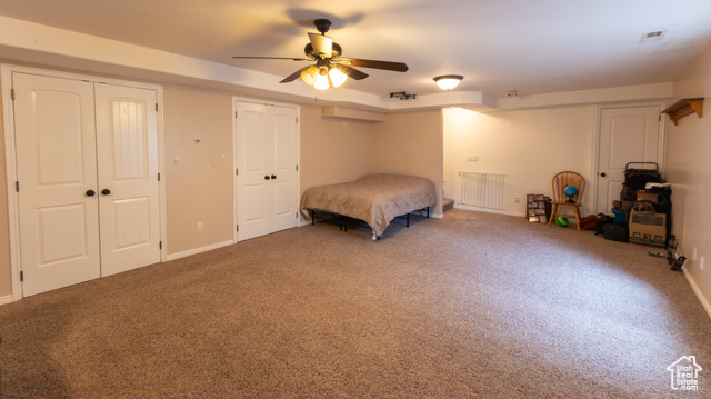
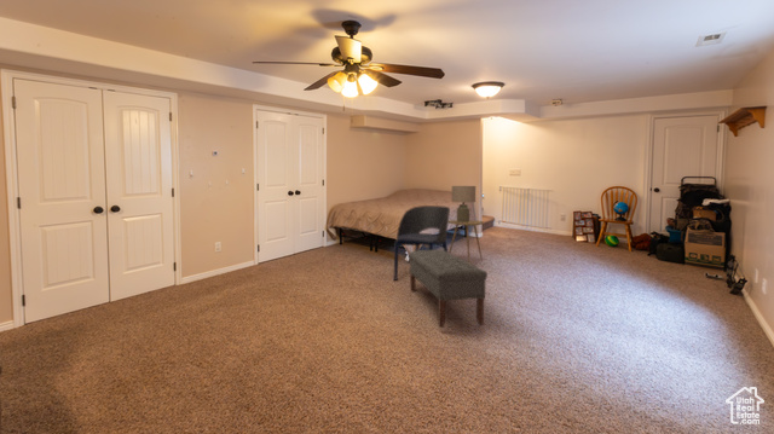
+ side table [447,219,485,264]
+ chair [392,204,451,282]
+ lamp [450,185,476,222]
+ bench [408,249,489,329]
